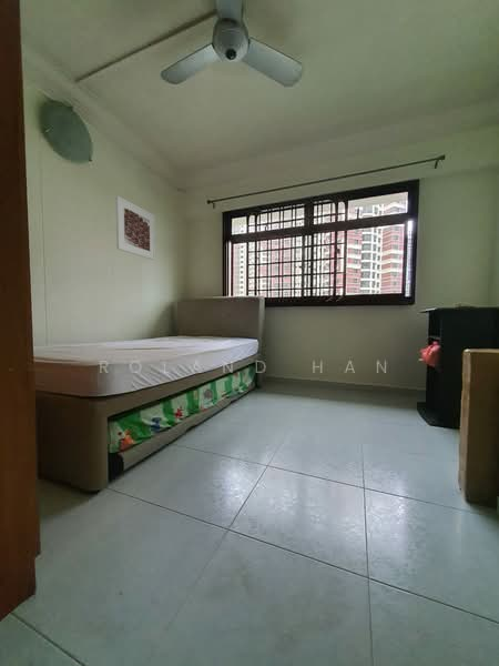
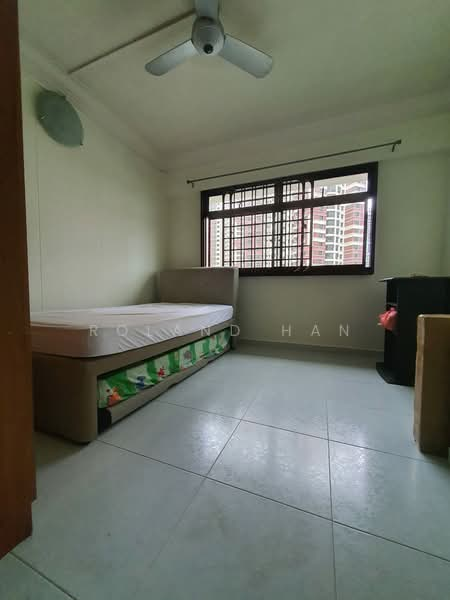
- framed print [114,194,156,261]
